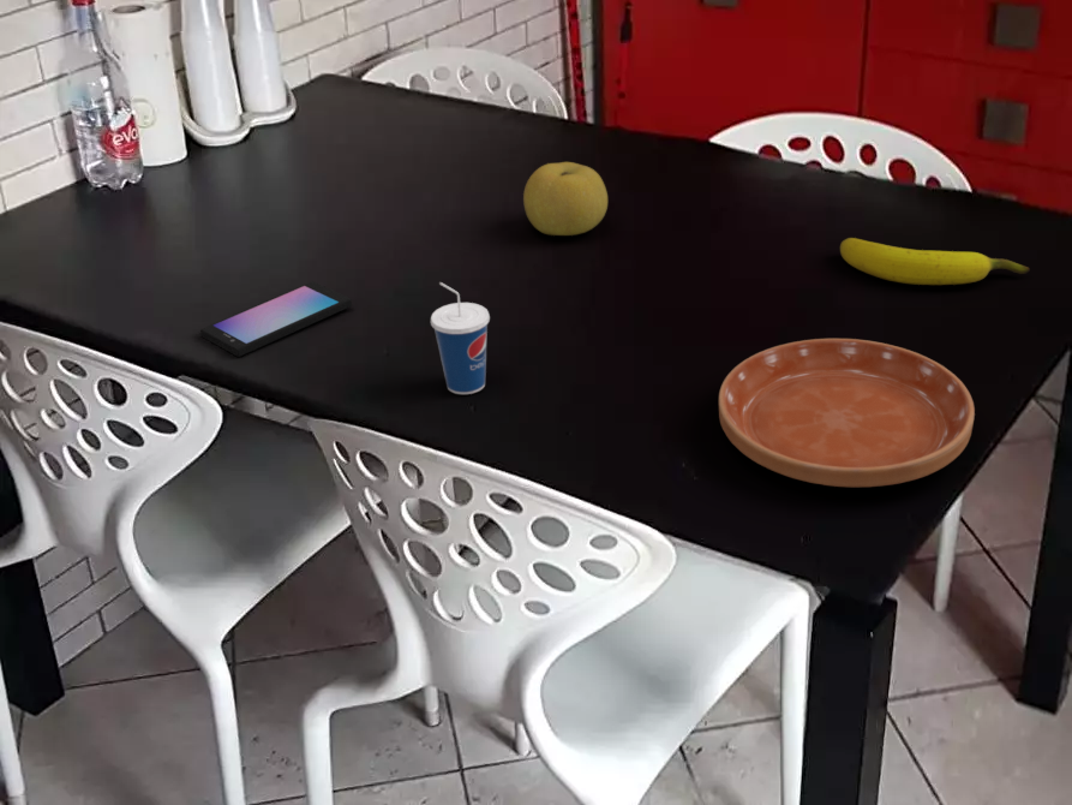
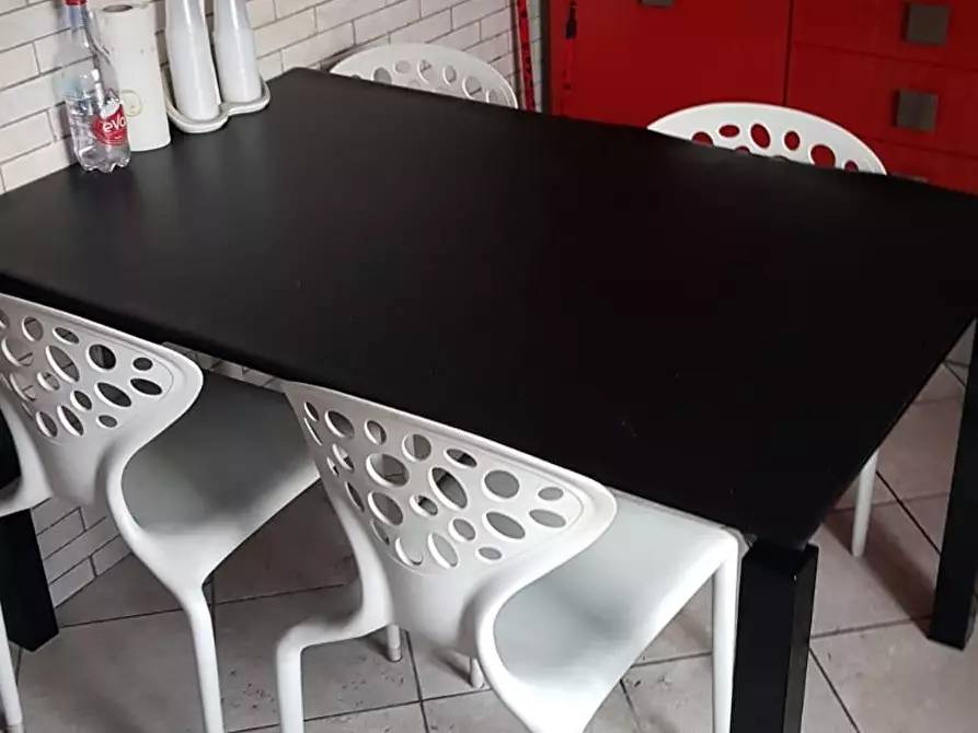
- banana [839,237,1031,286]
- cup [430,281,491,395]
- smartphone [199,280,353,358]
- fruit [522,161,609,237]
- saucer [718,338,976,488]
